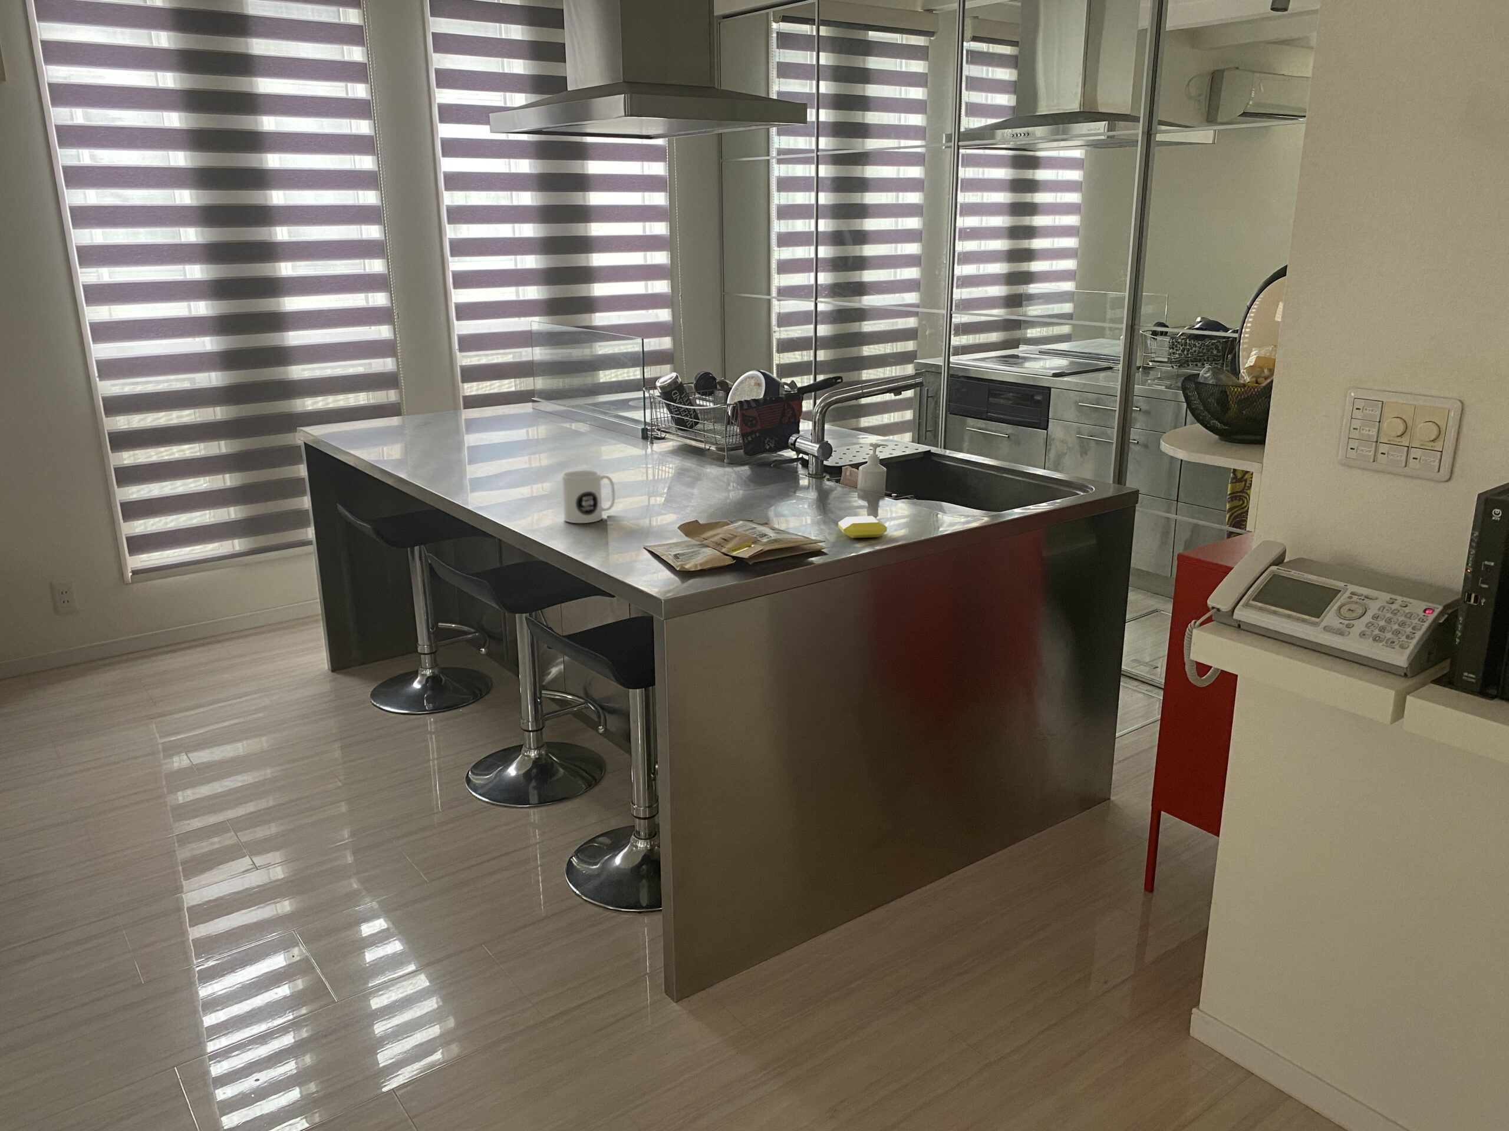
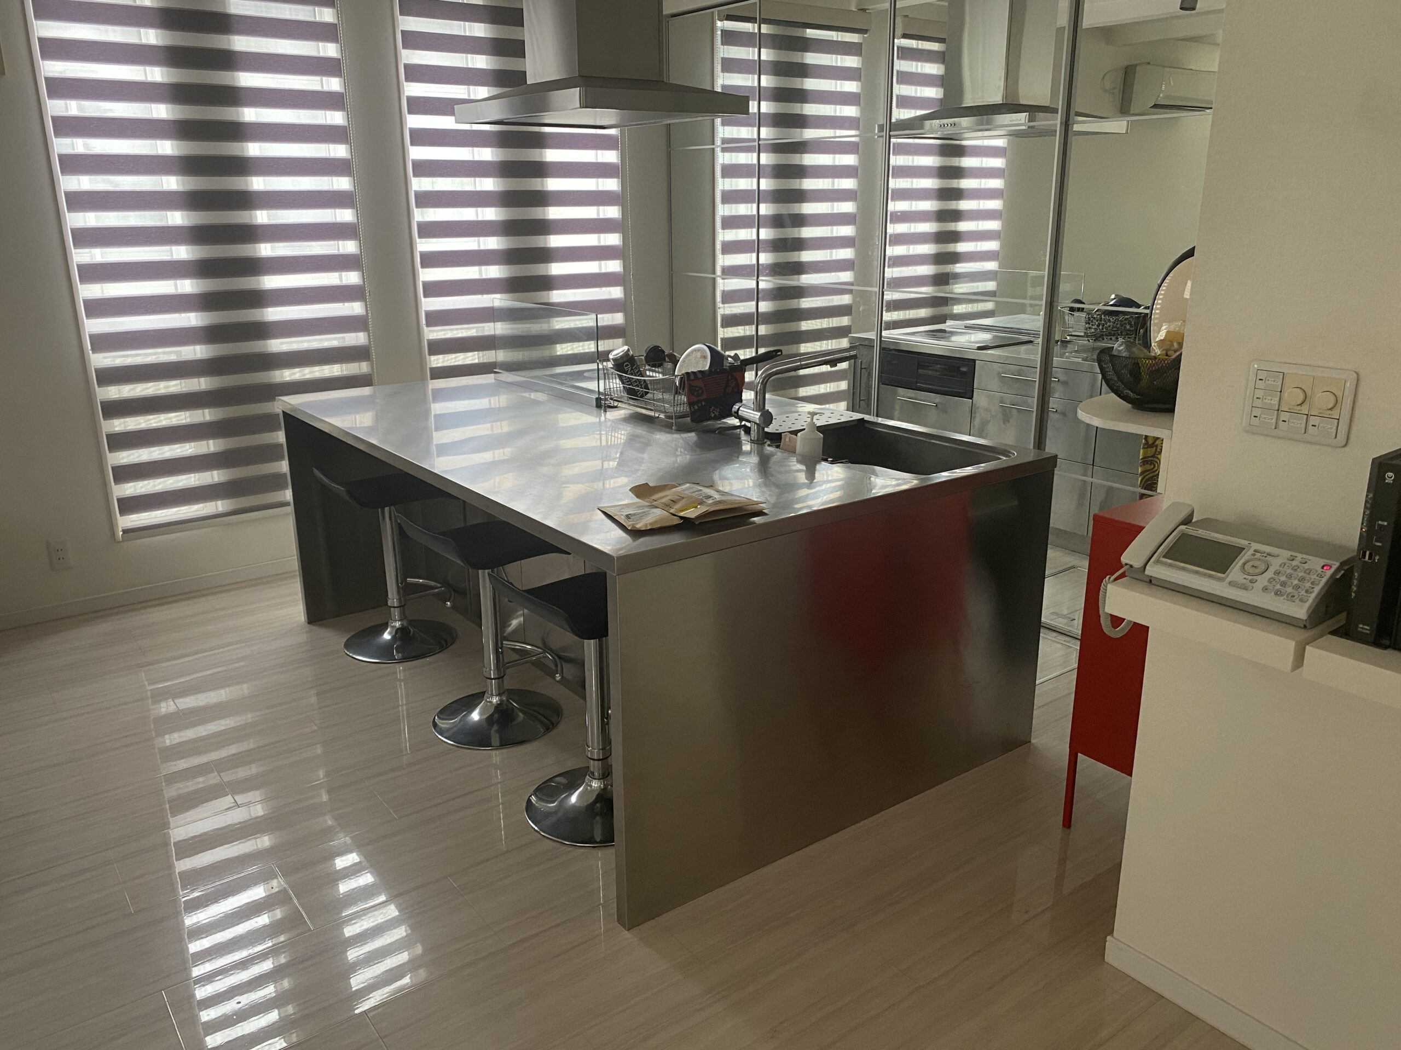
- mug [561,470,615,524]
- soap bar [838,516,888,539]
